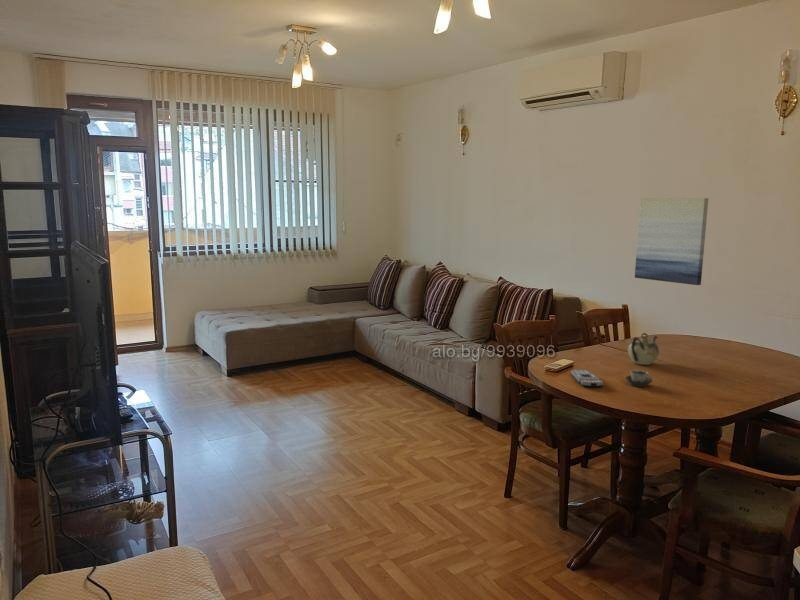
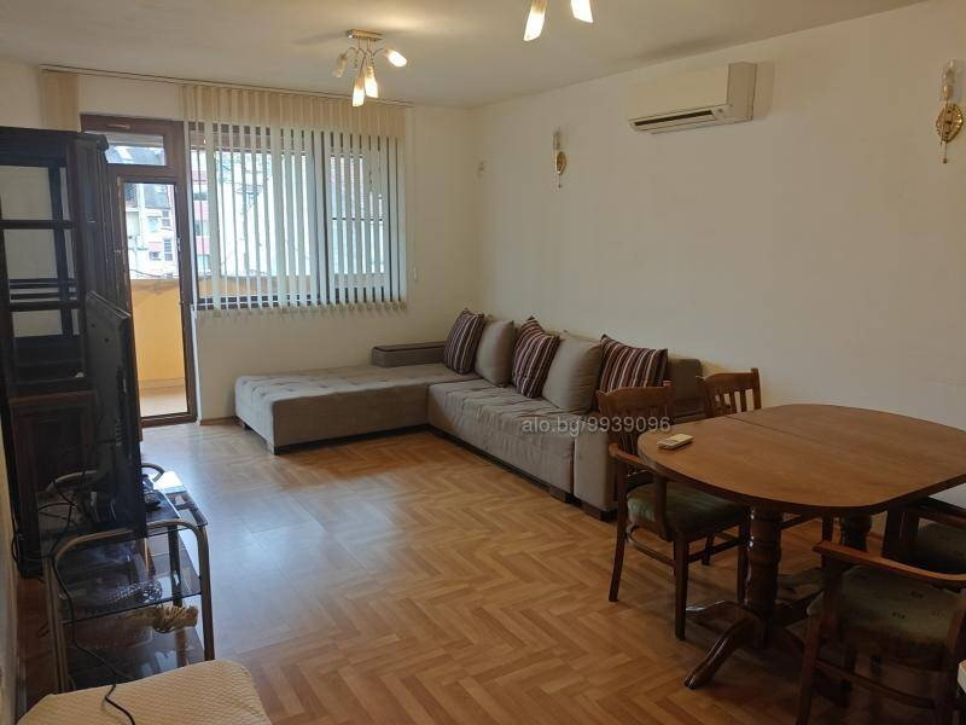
- cup [625,369,654,388]
- remote control [570,368,605,388]
- wall art [634,197,709,286]
- teapot [627,332,660,366]
